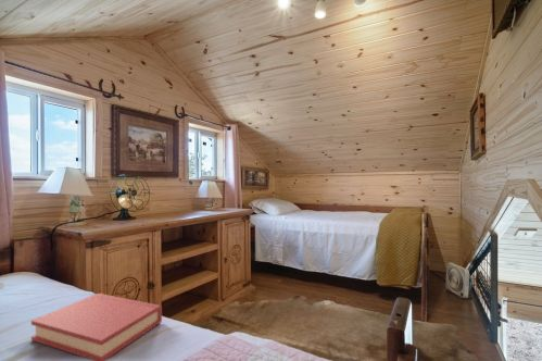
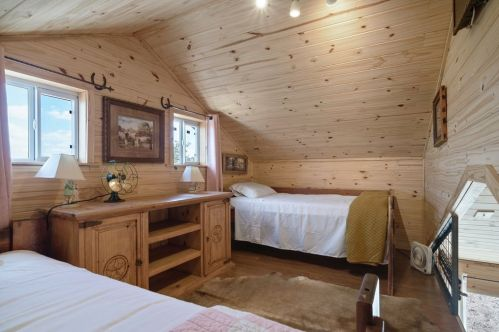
- hardback book [30,292,163,361]
